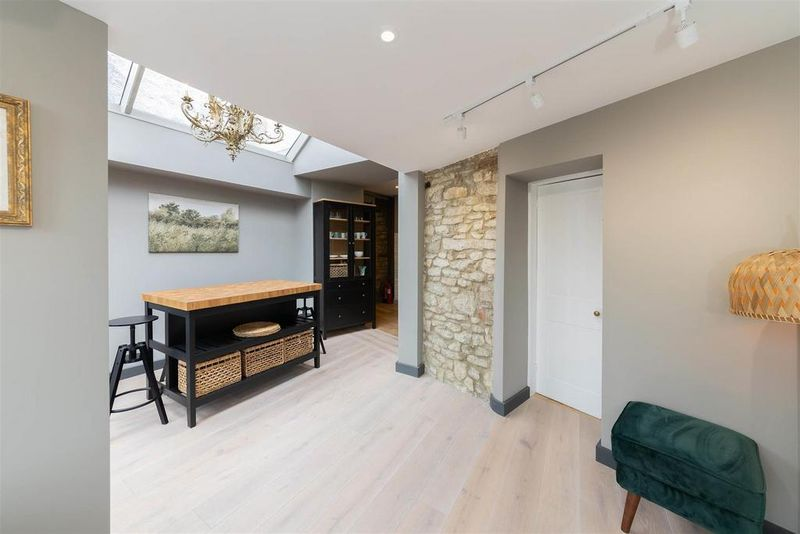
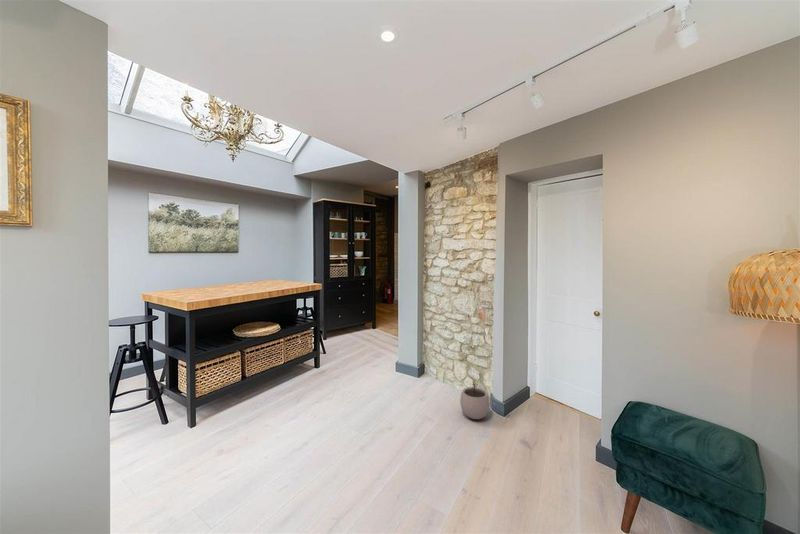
+ plant pot [459,379,491,420]
